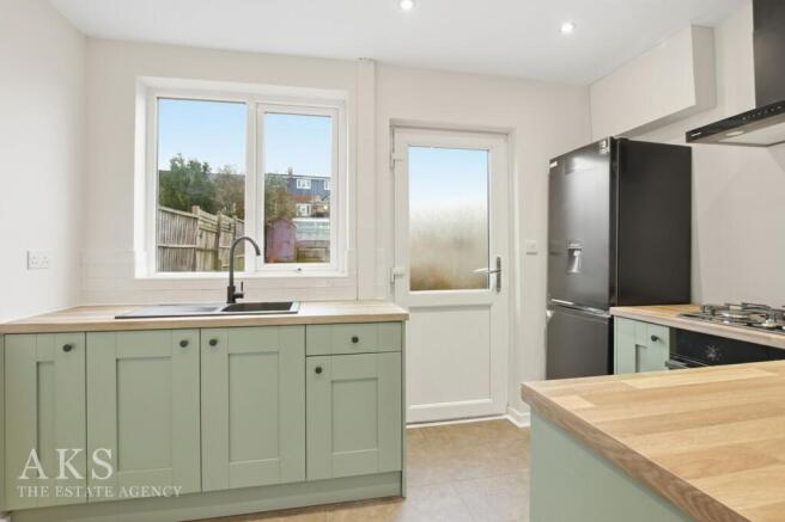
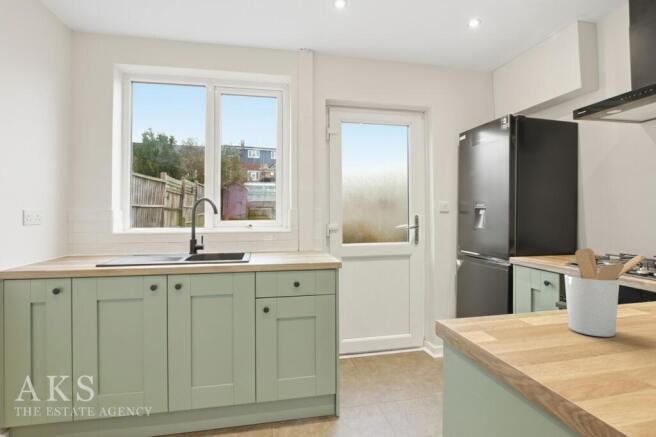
+ utensil holder [563,247,647,338]
